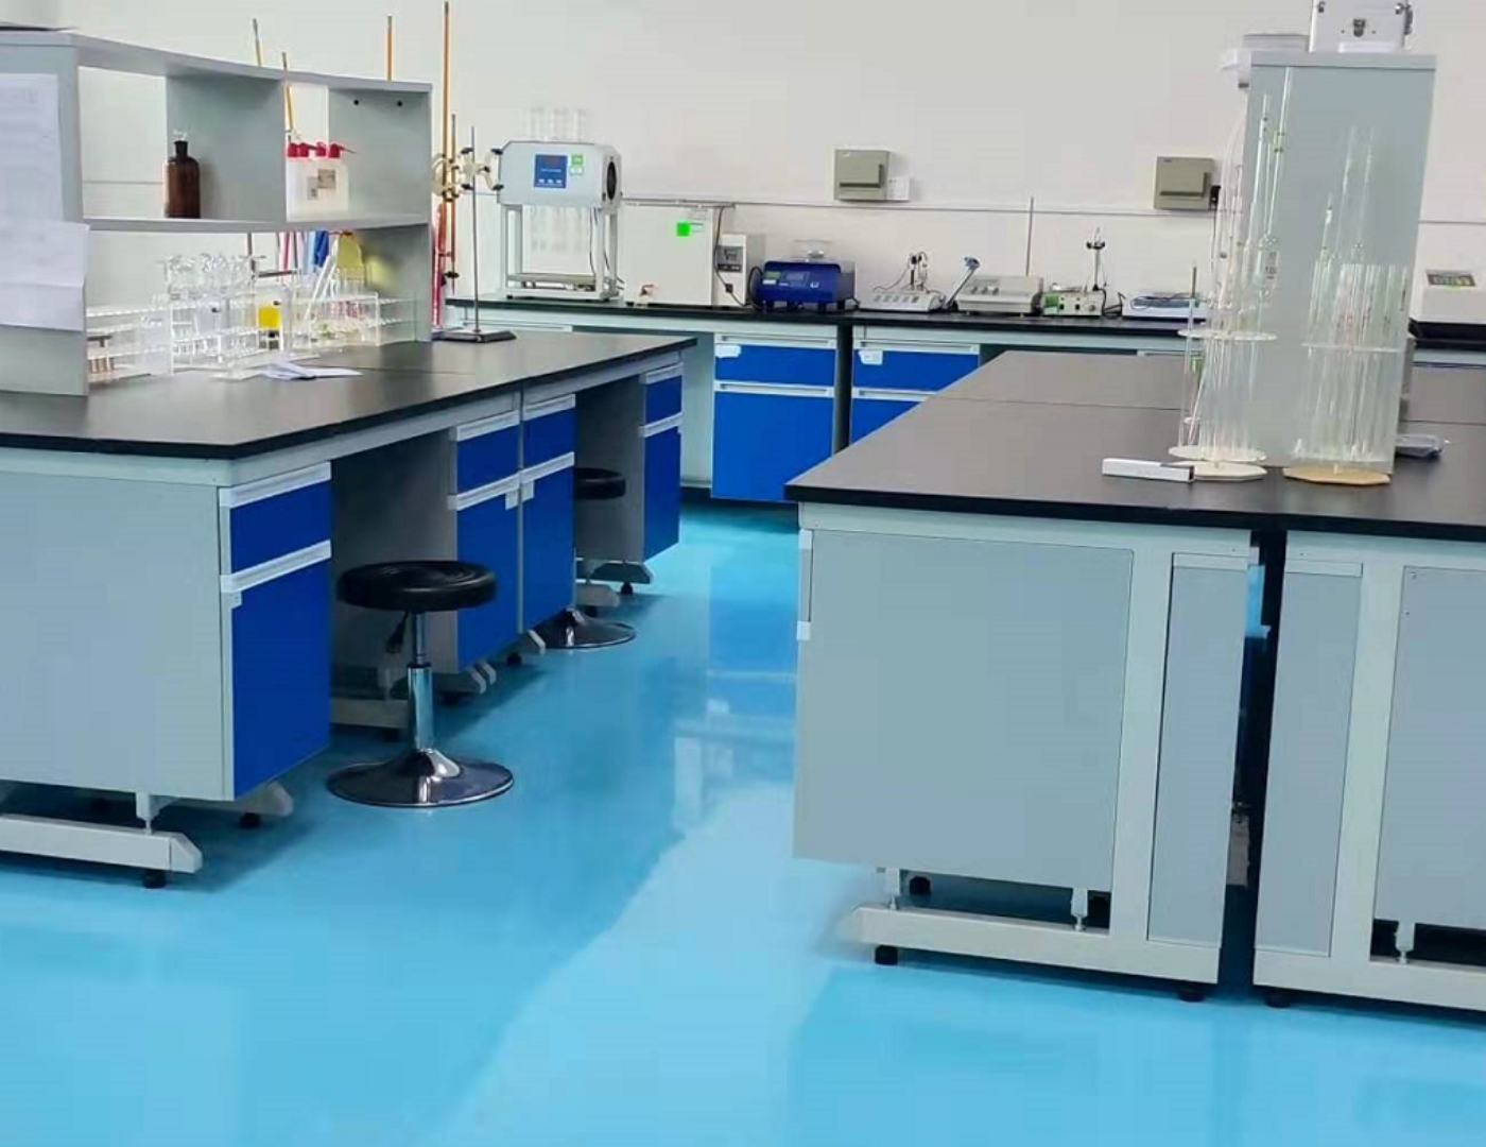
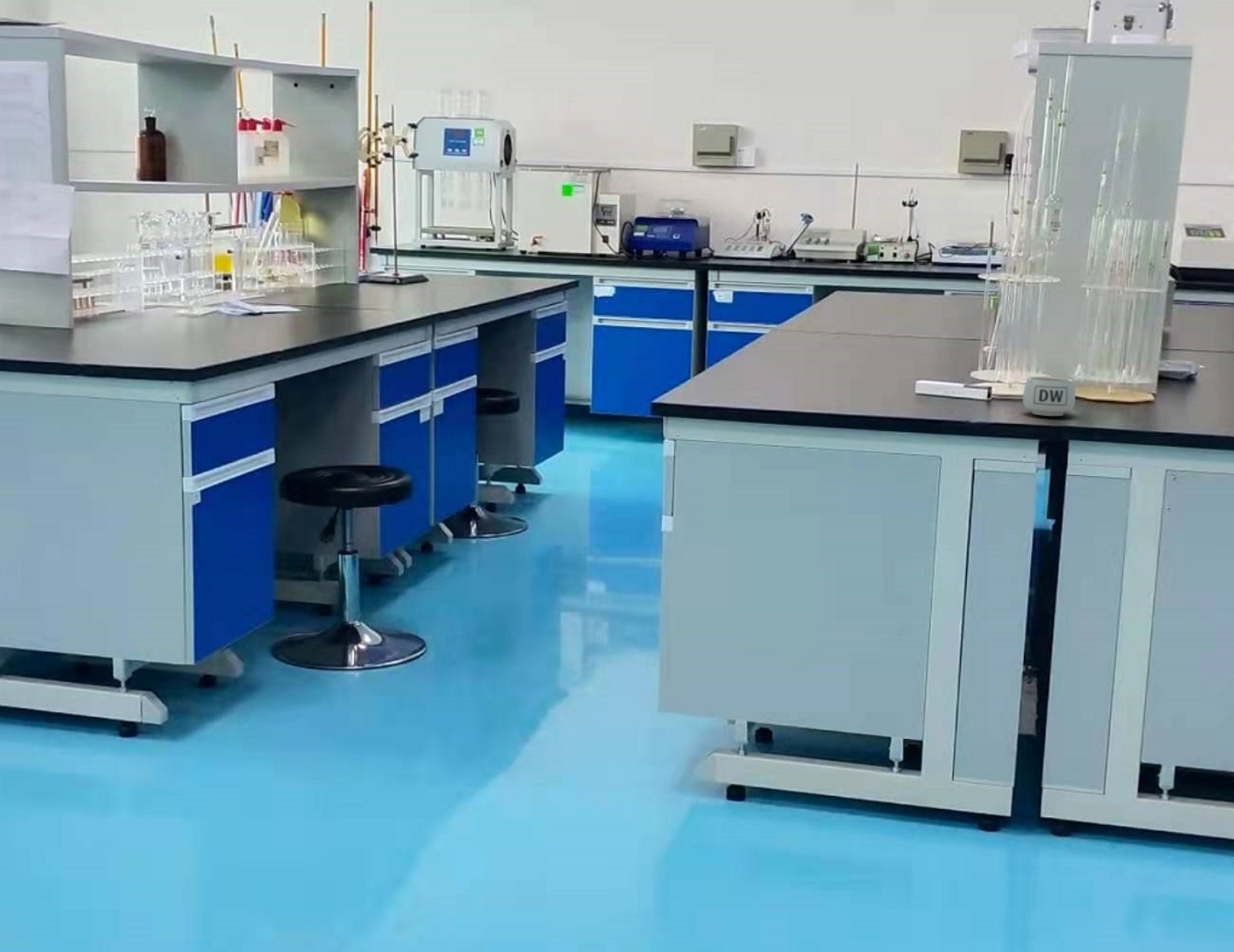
+ mug [1022,376,1076,417]
